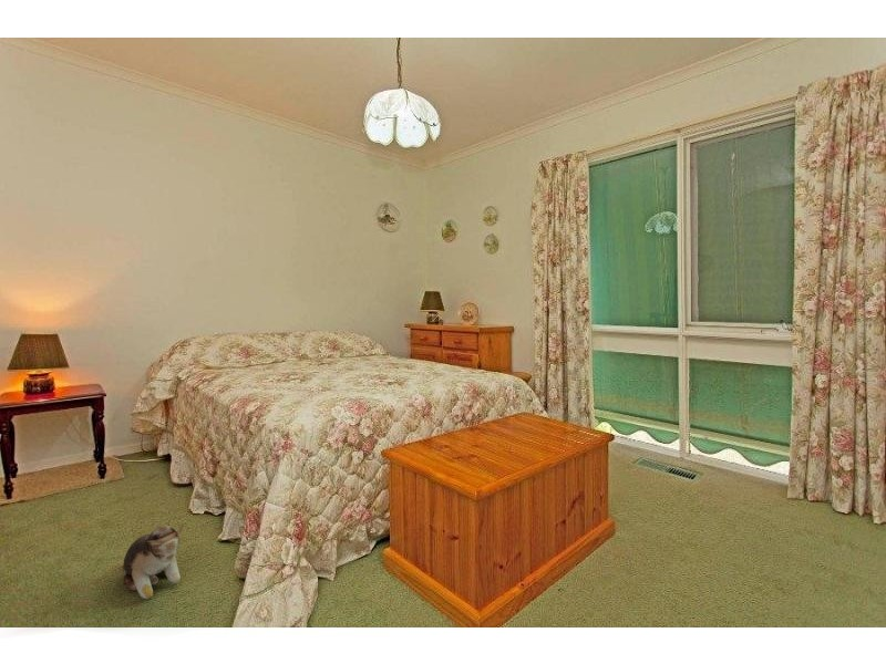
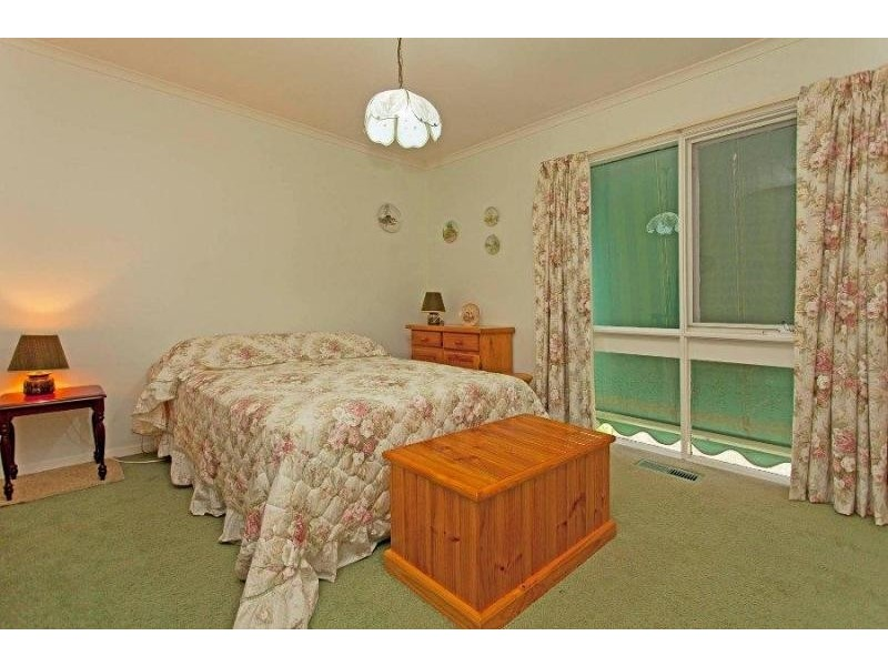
- plush toy [123,523,185,600]
